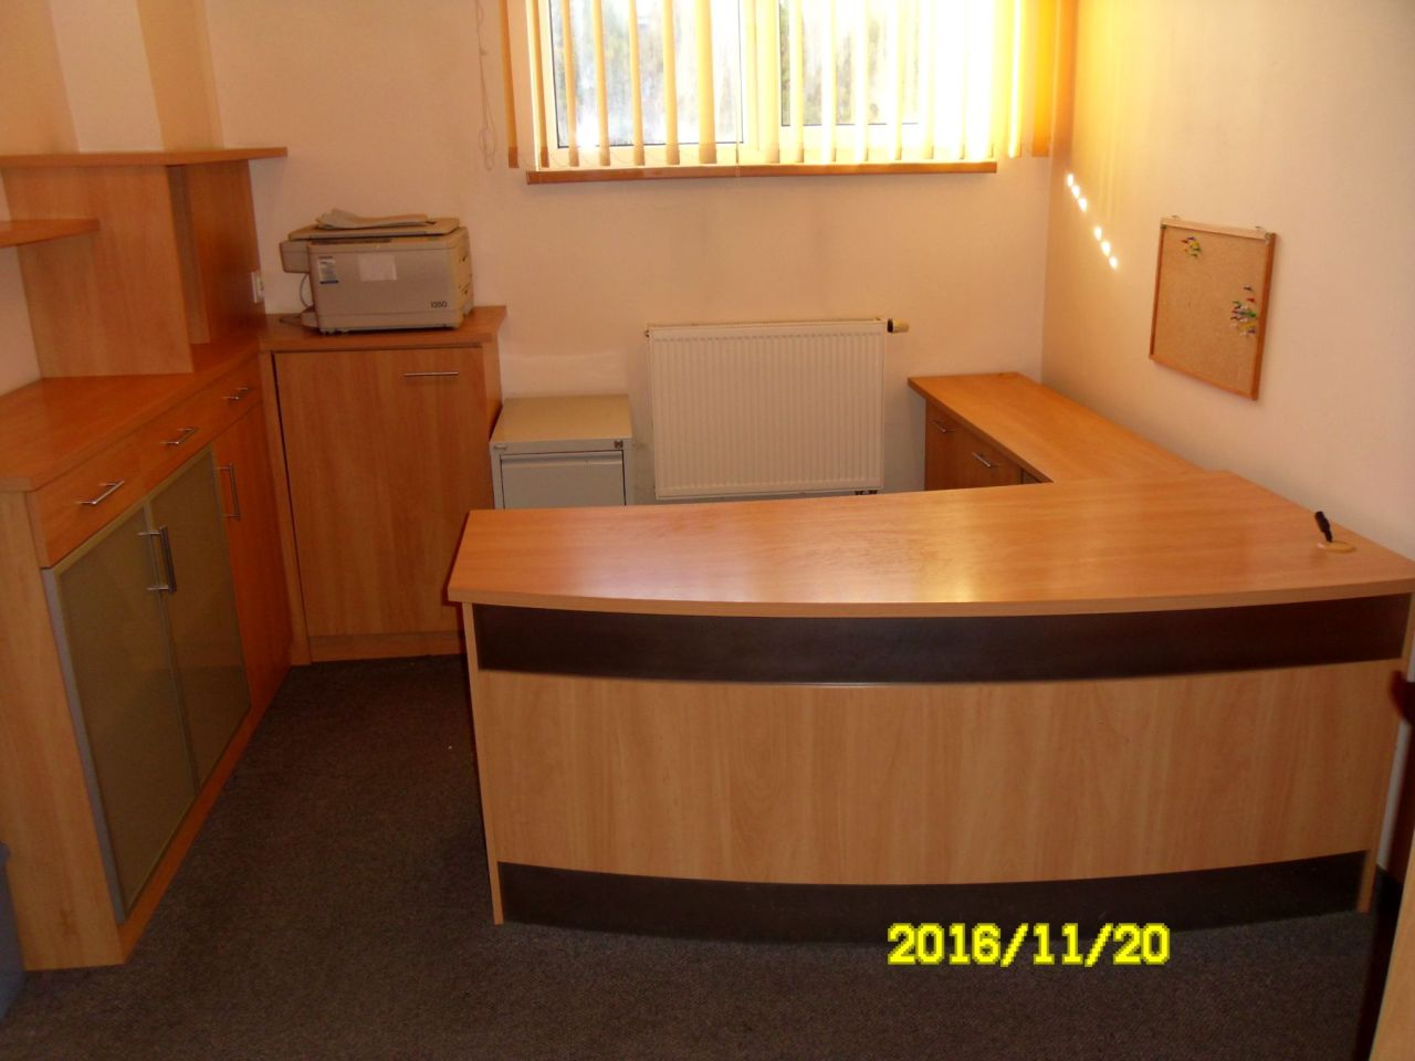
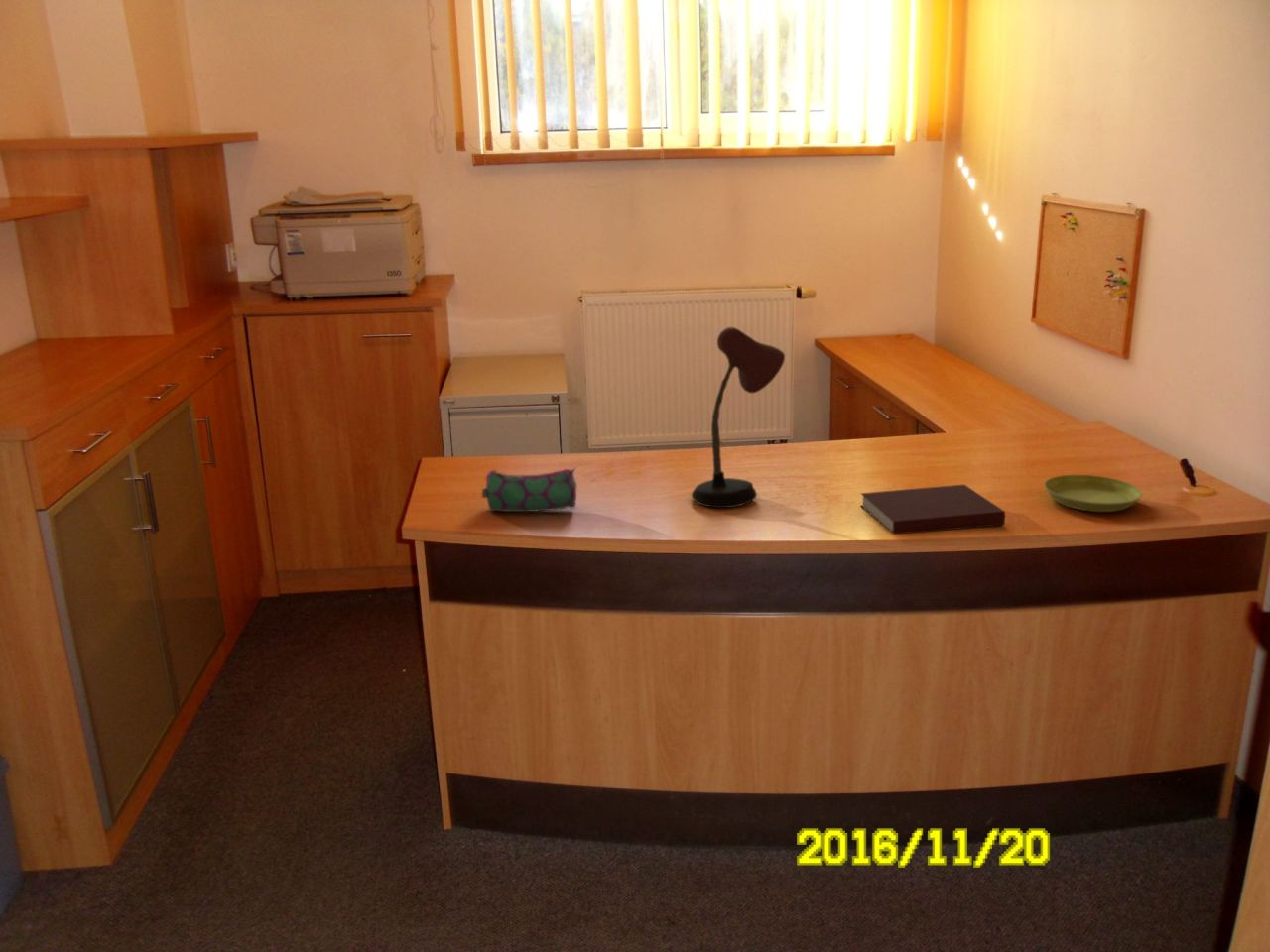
+ pencil case [481,466,577,513]
+ notebook [860,483,1006,535]
+ desk lamp [691,326,786,509]
+ saucer [1043,474,1143,513]
